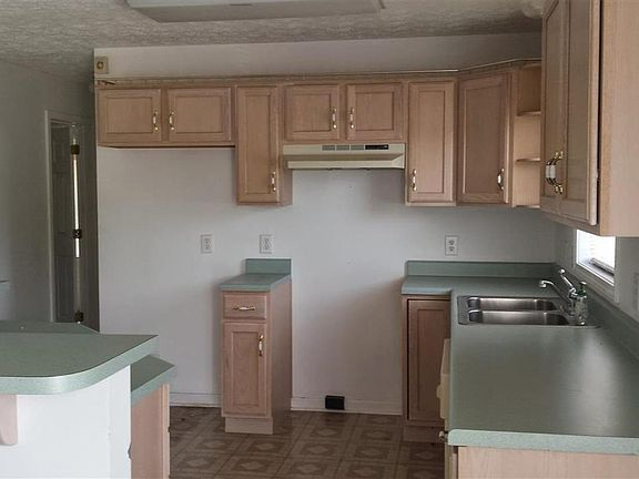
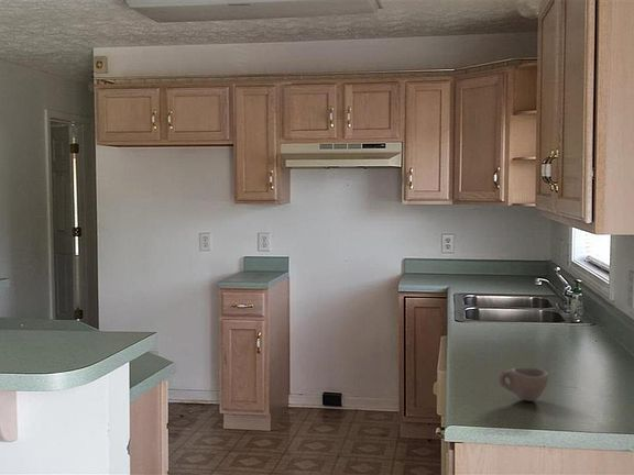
+ cup [498,366,549,402]
